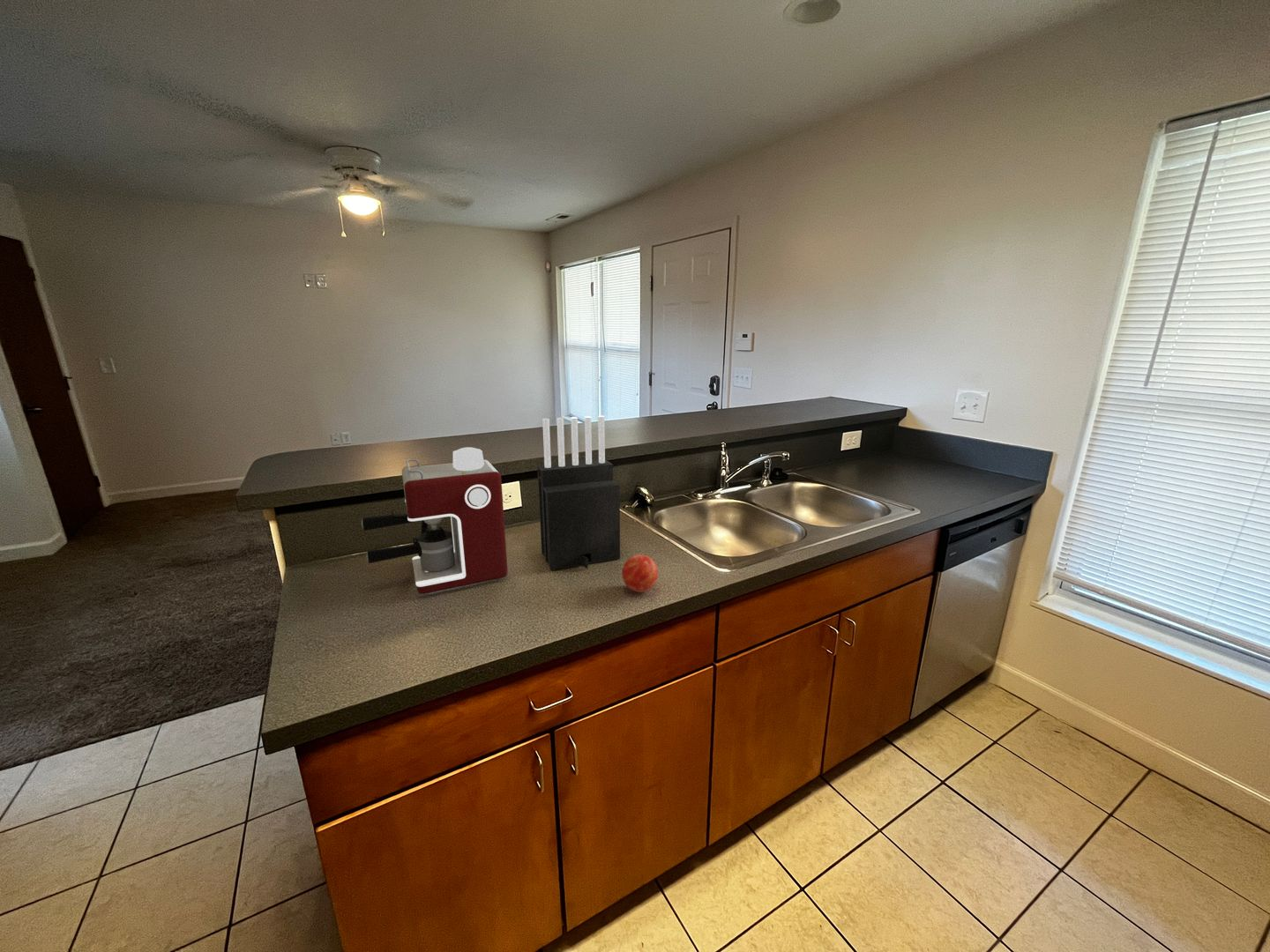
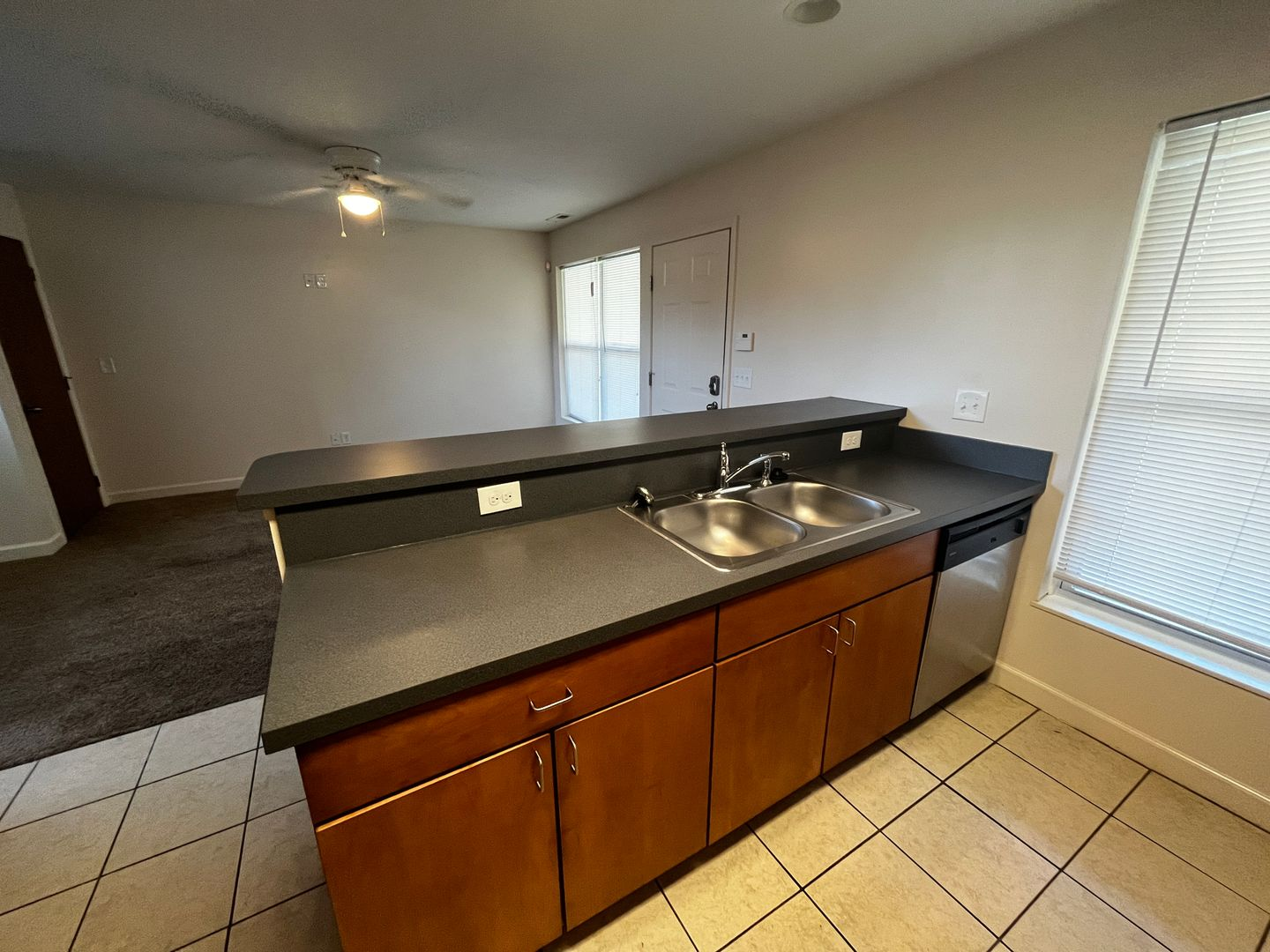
- apple [621,554,659,592]
- coffee maker [361,446,509,595]
- knife block [537,415,621,571]
